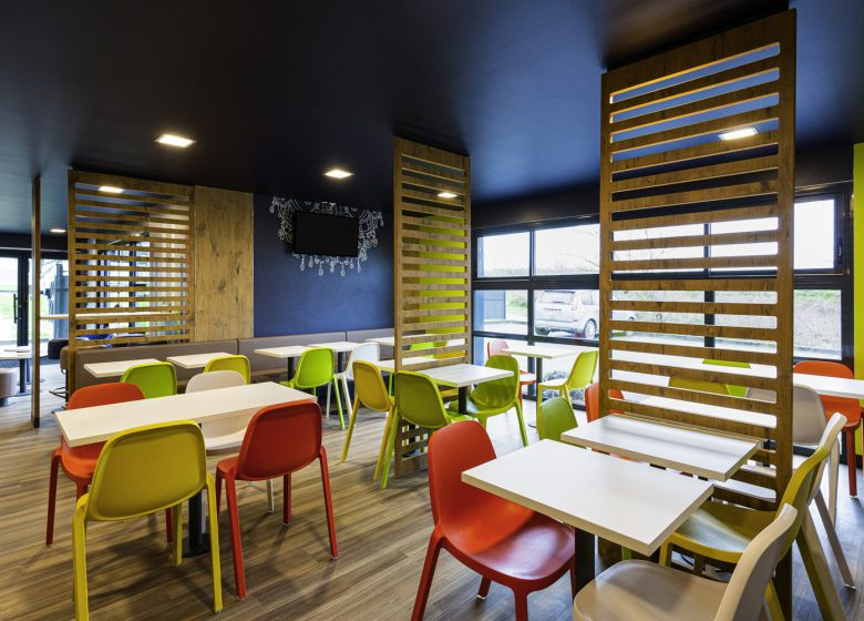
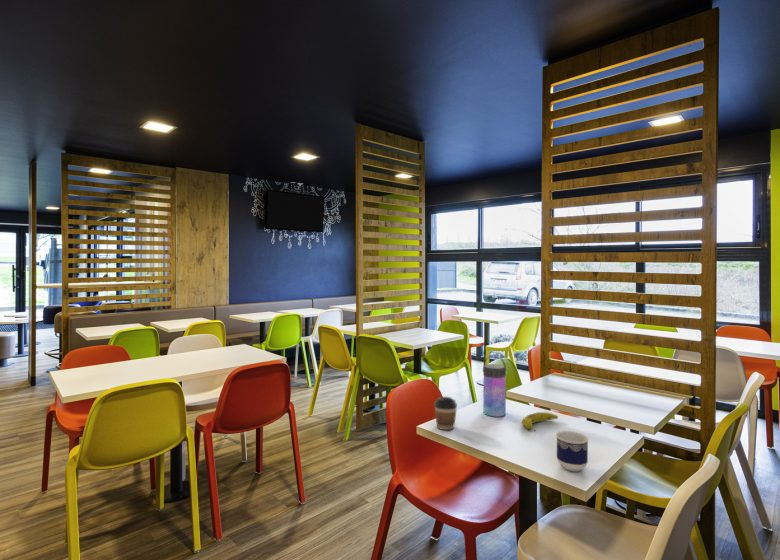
+ water bottle [482,354,508,417]
+ fruit [521,411,559,432]
+ cup [555,430,590,472]
+ coffee cup [433,396,458,431]
